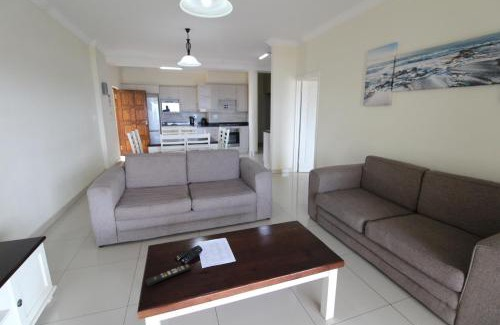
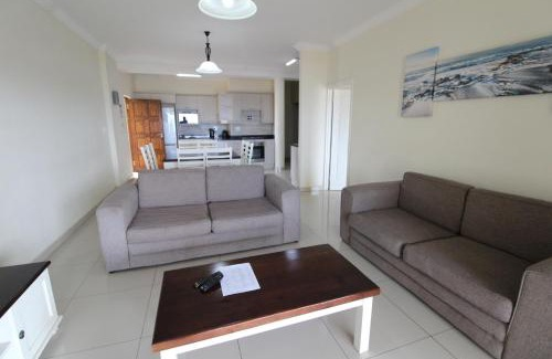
- remote control [144,263,192,288]
